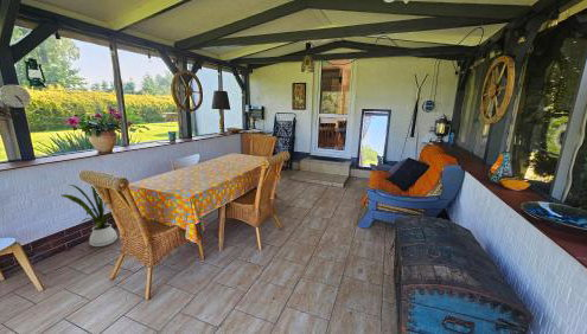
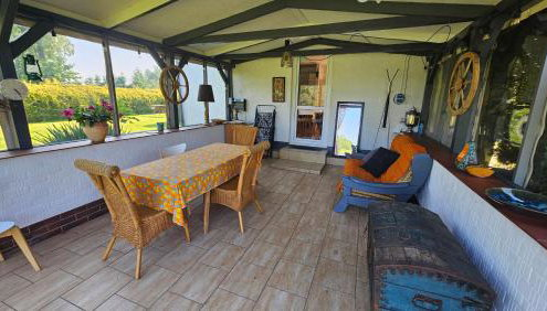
- house plant [60,184,119,248]
